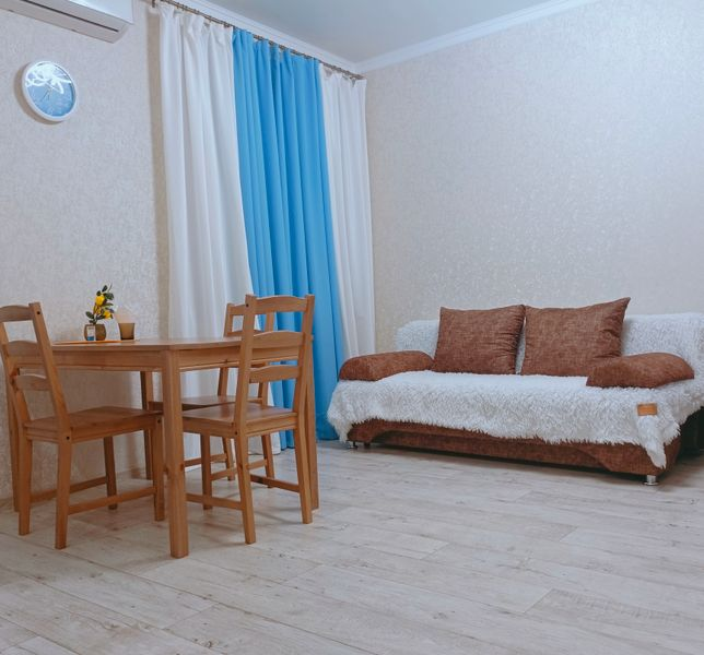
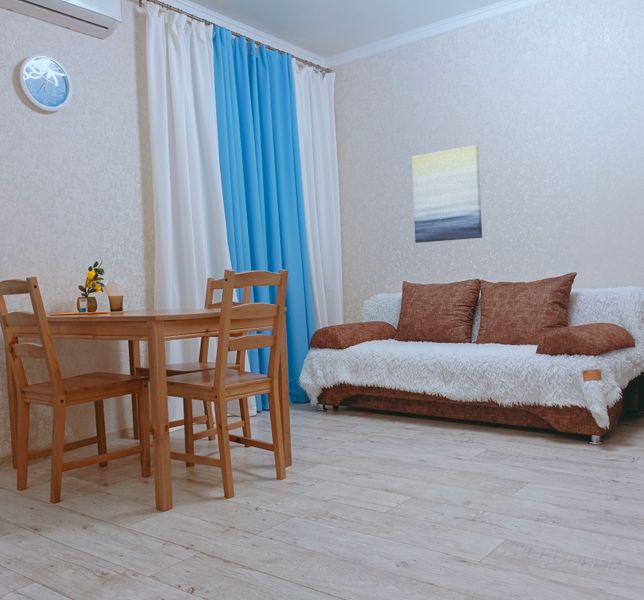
+ wall art [411,144,483,244]
